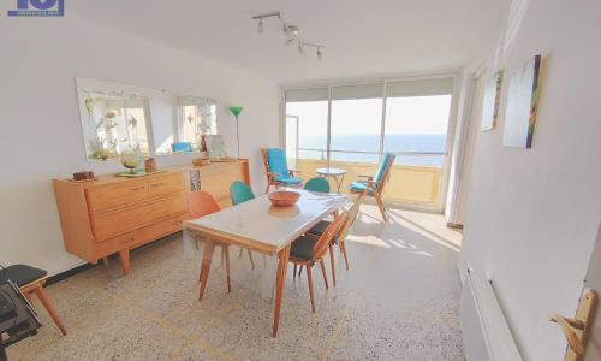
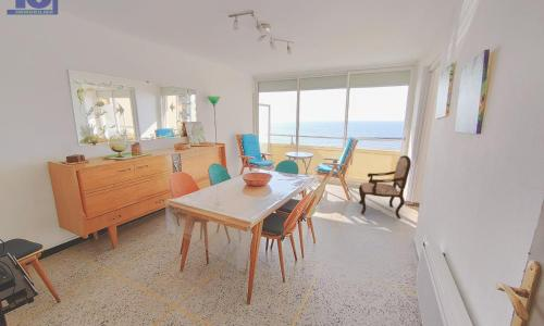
+ armchair [358,154,412,220]
